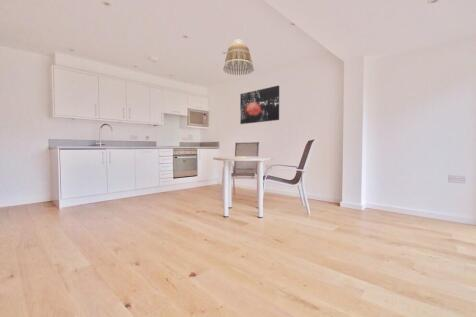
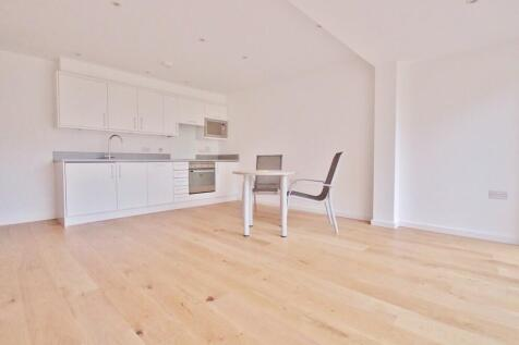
- lamp shade [222,39,255,76]
- wall art [239,85,280,125]
